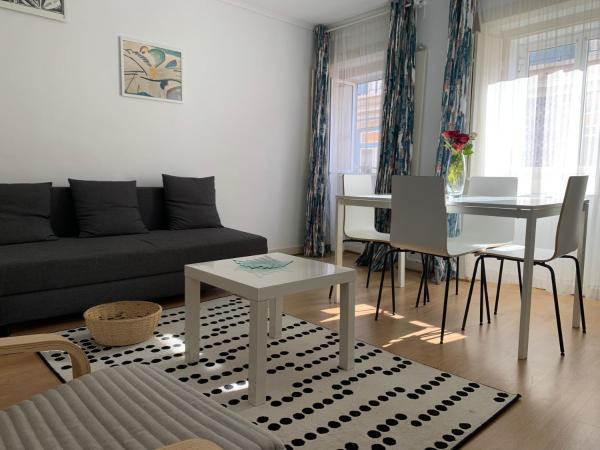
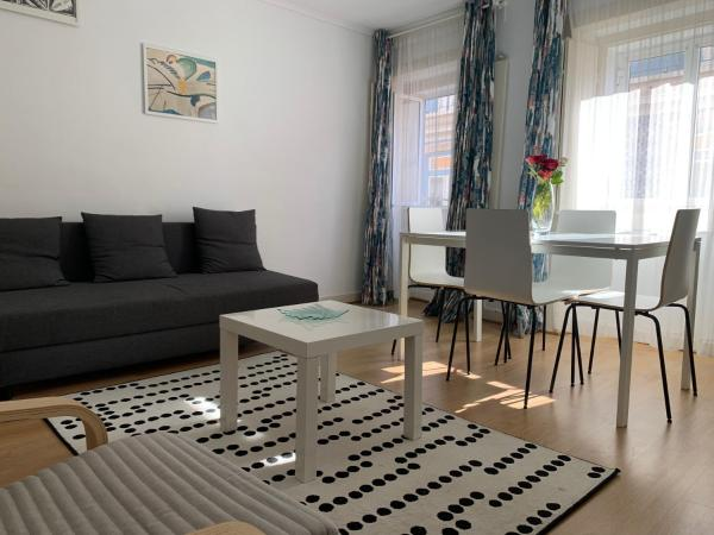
- basket [83,300,163,347]
